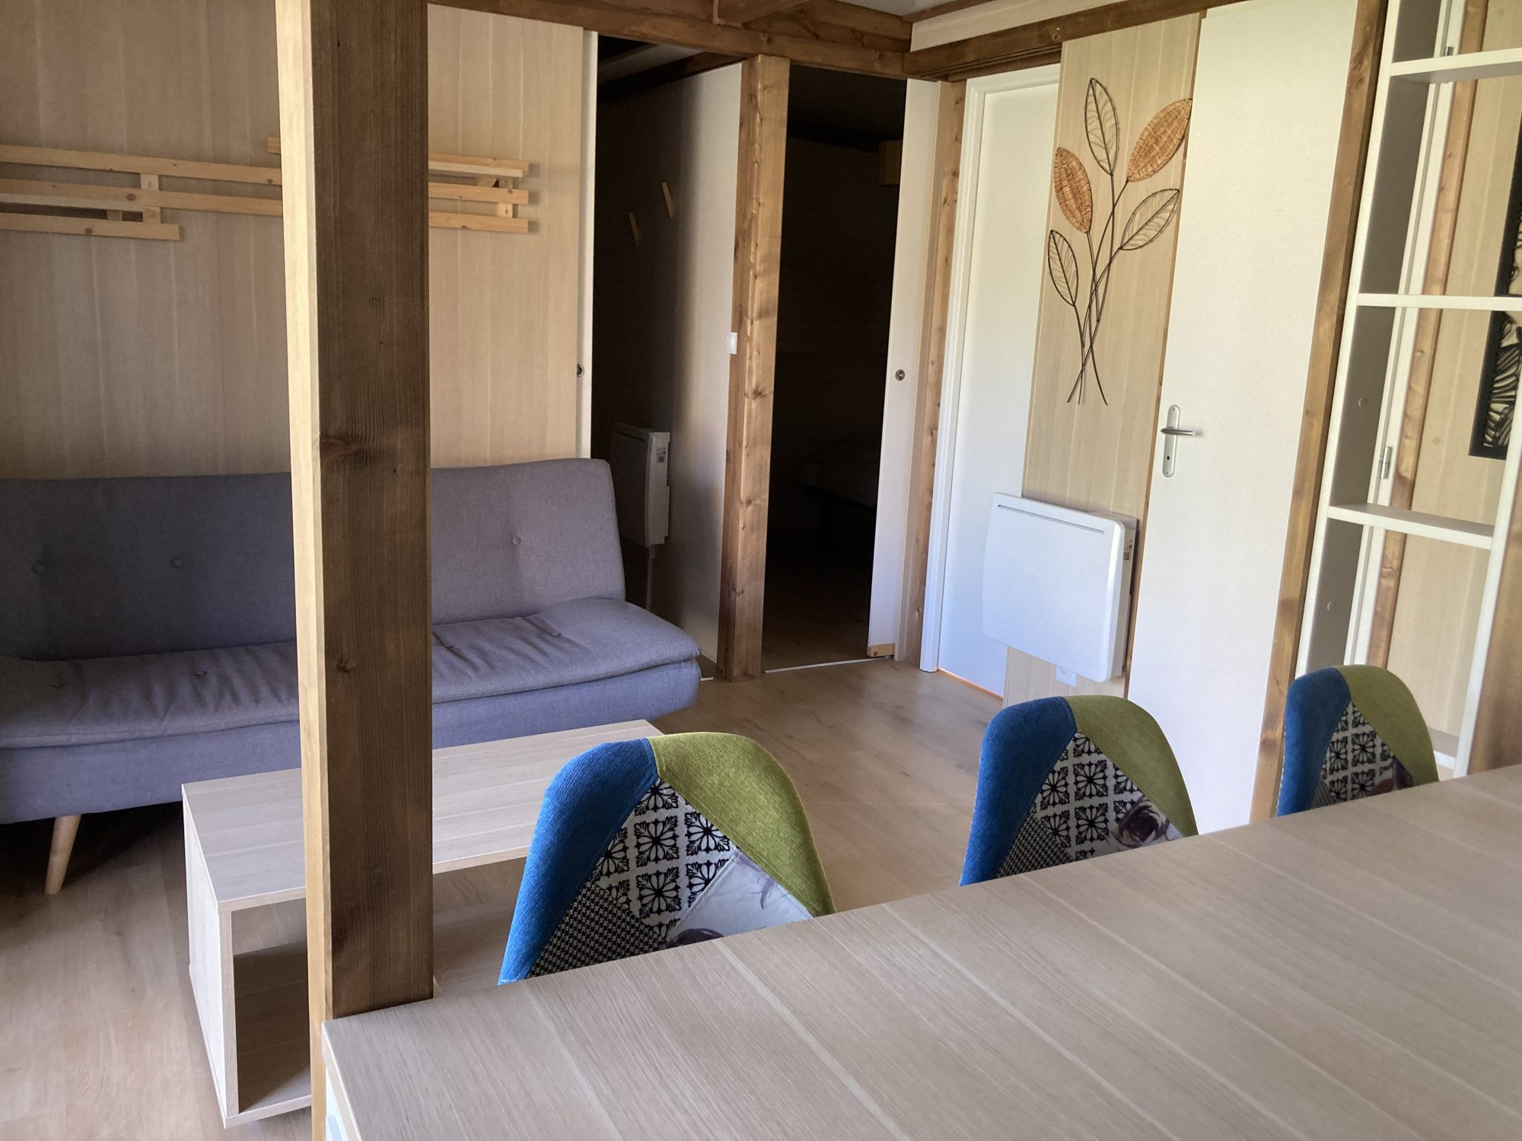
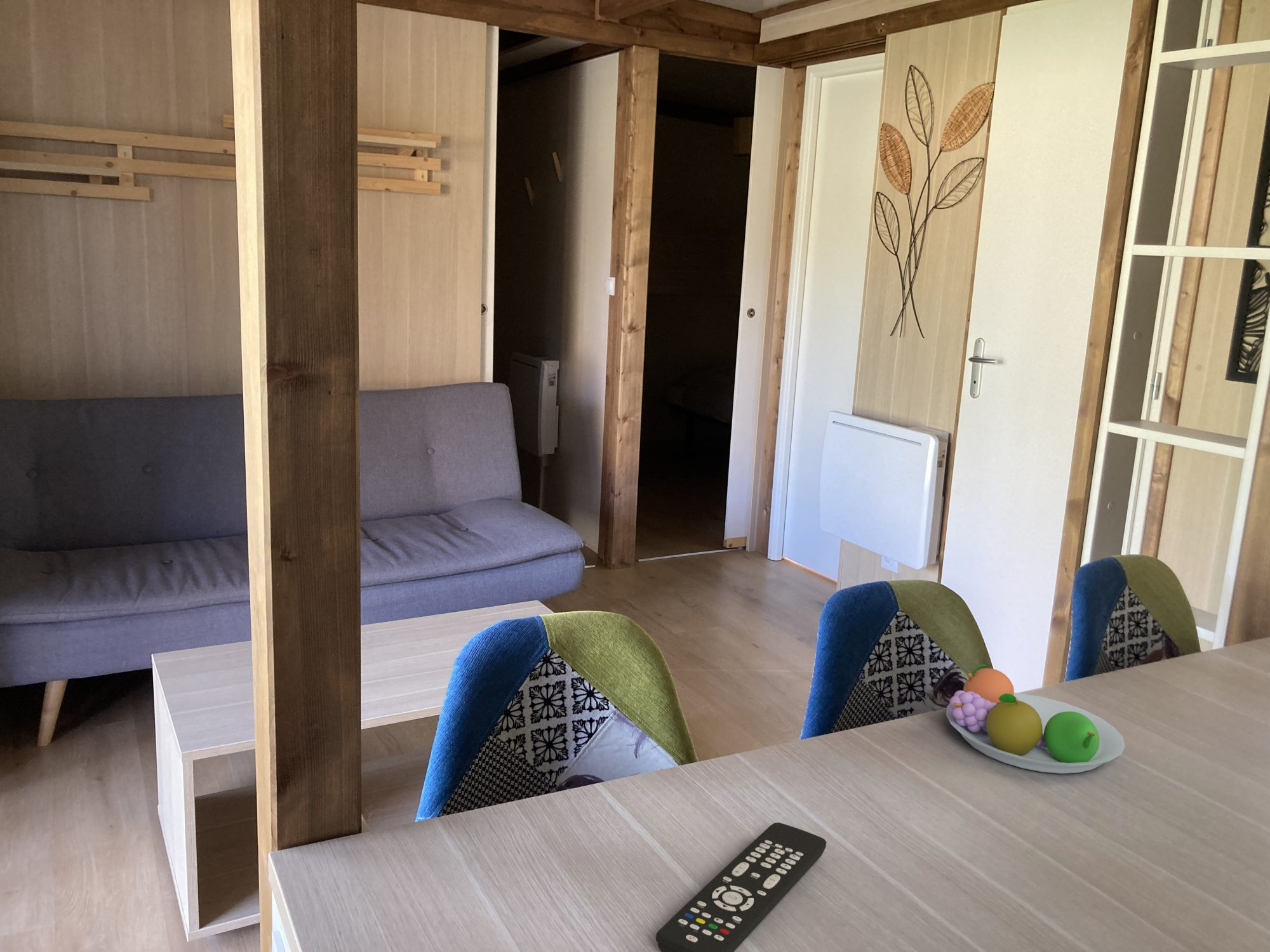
+ fruit bowl [946,664,1126,774]
+ remote control [655,822,827,952]
